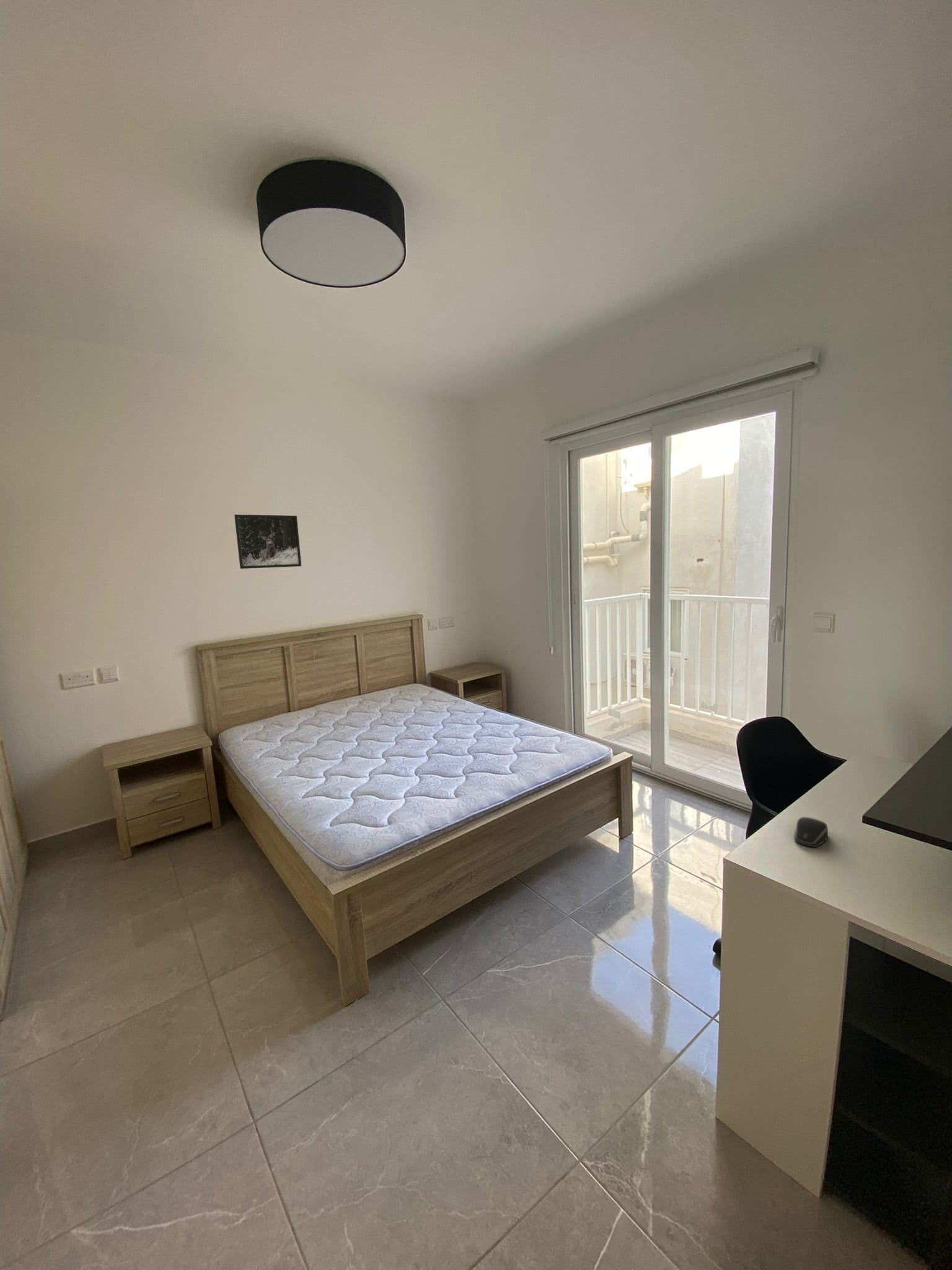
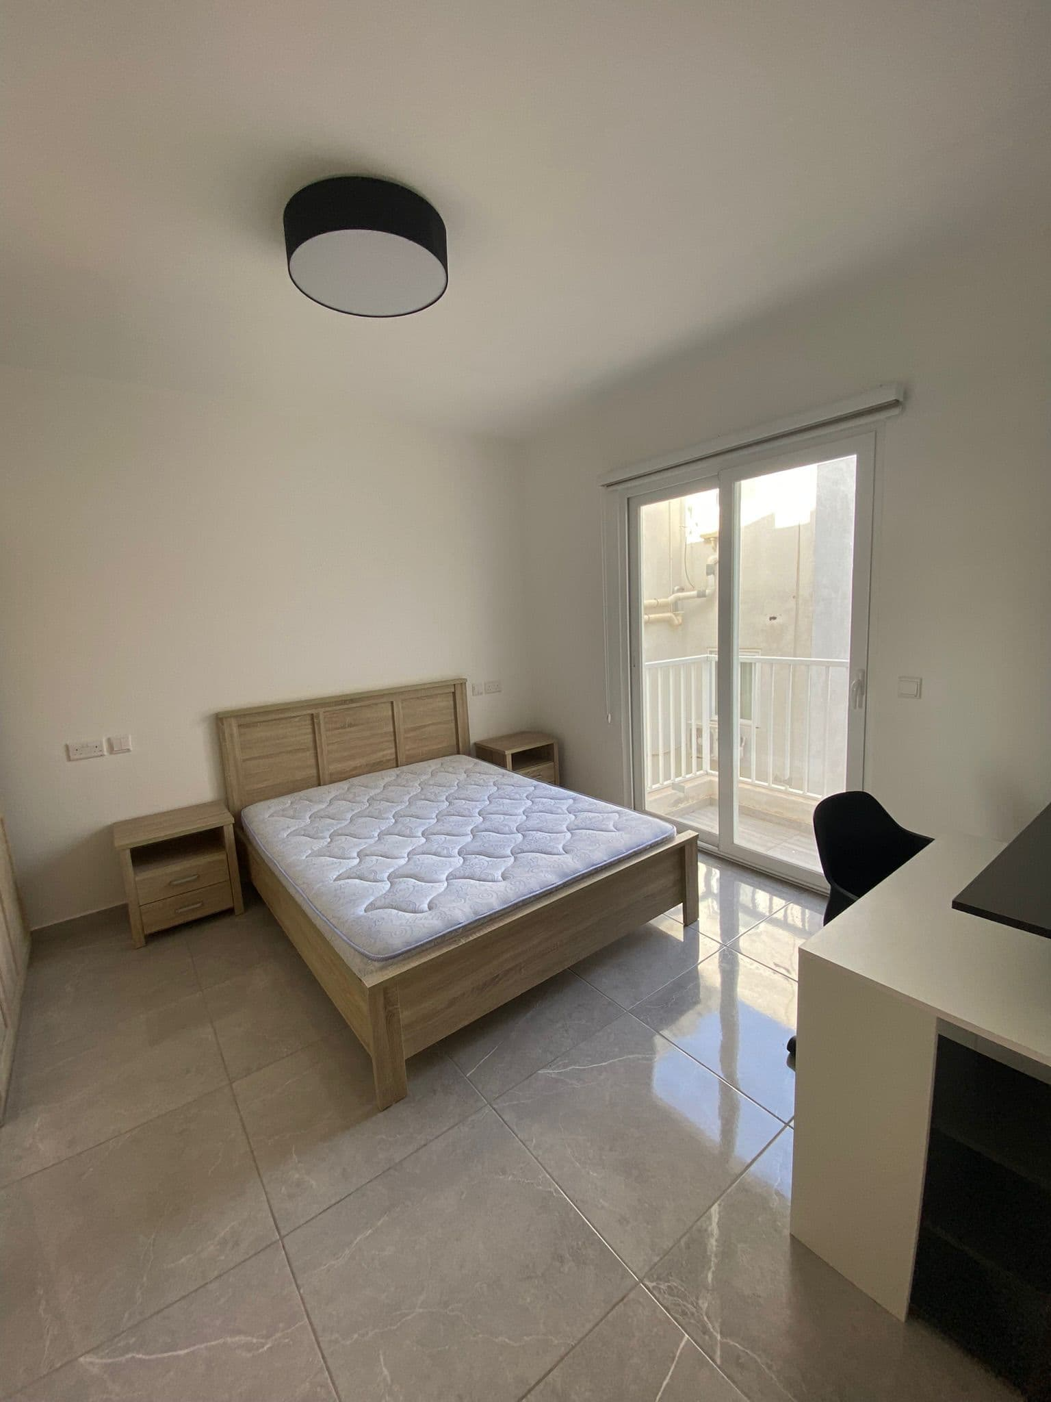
- computer mouse [793,817,829,848]
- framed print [234,514,302,569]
